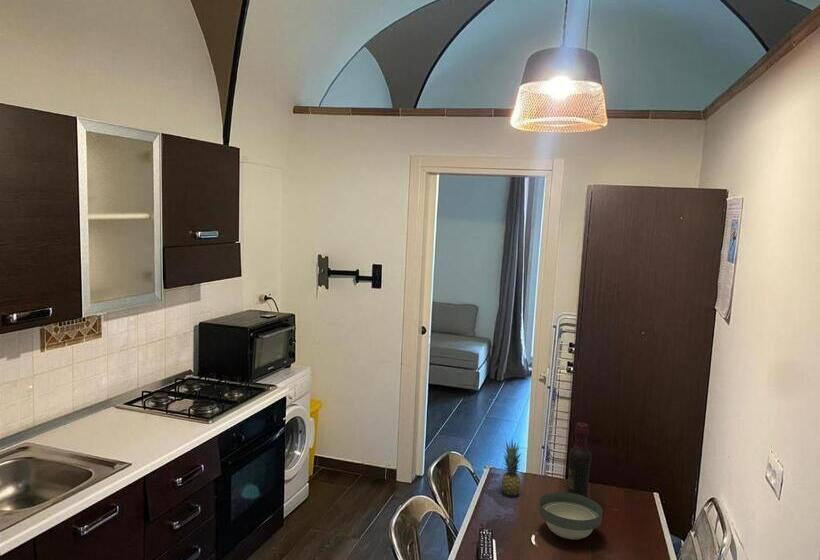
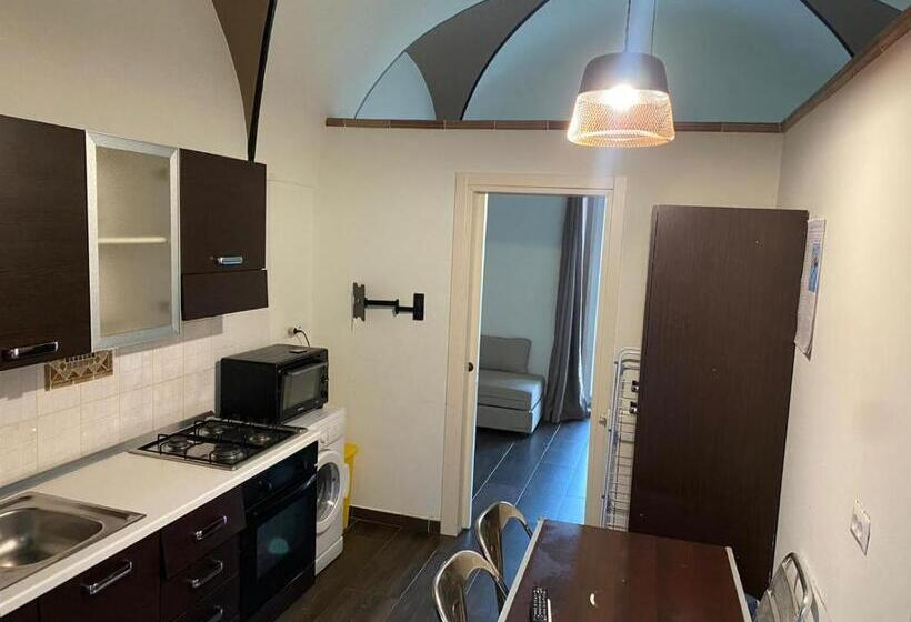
- fruit [501,439,522,497]
- bowl [538,491,603,540]
- wine bottle [566,422,593,498]
